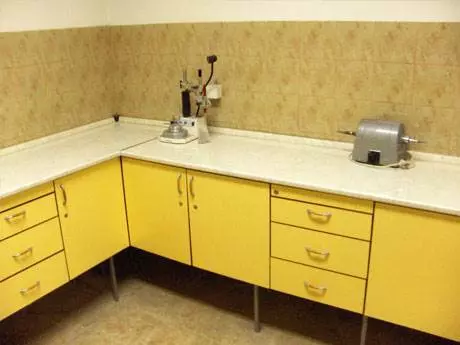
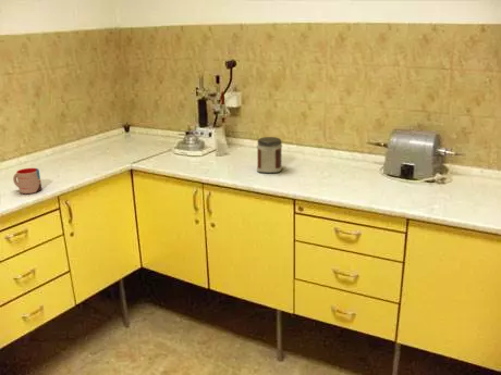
+ jar [256,136,283,174]
+ mug [12,167,42,195]
